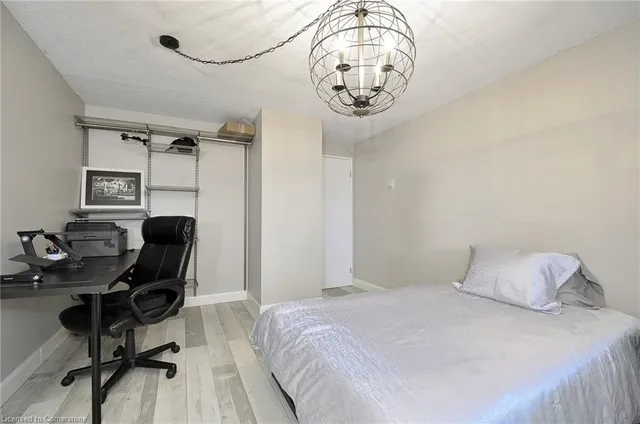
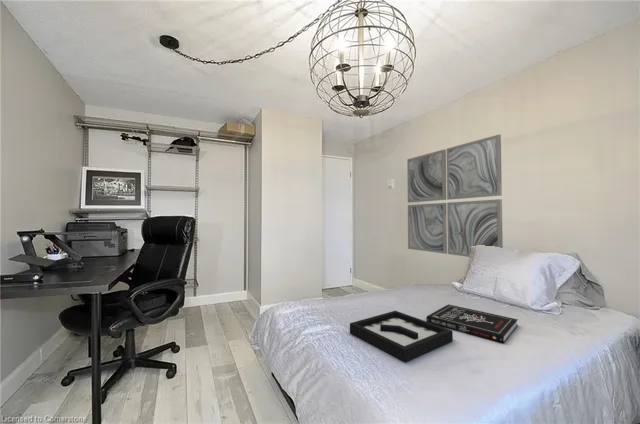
+ wall art [406,134,504,258]
+ book [425,303,519,344]
+ decorative tray [349,310,454,363]
